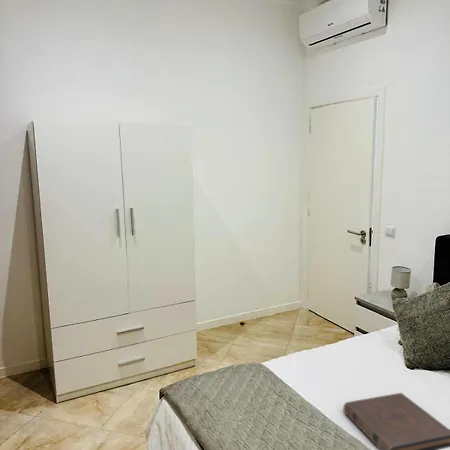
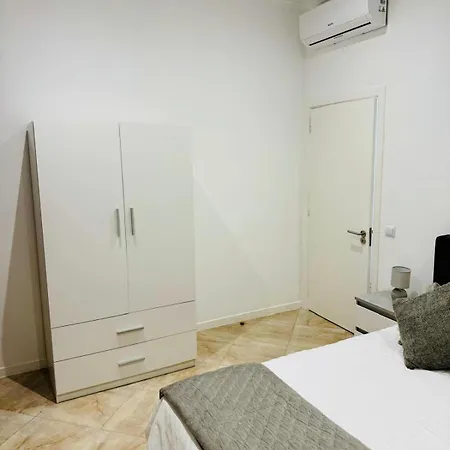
- book [342,392,450,450]
